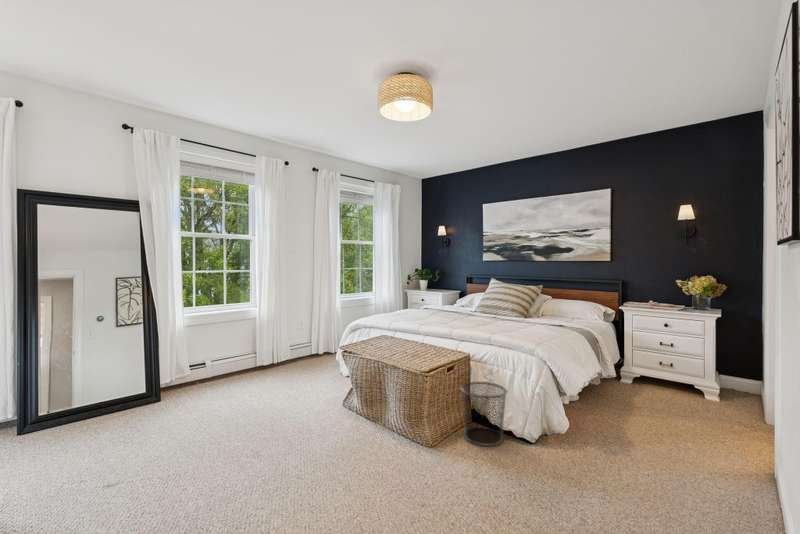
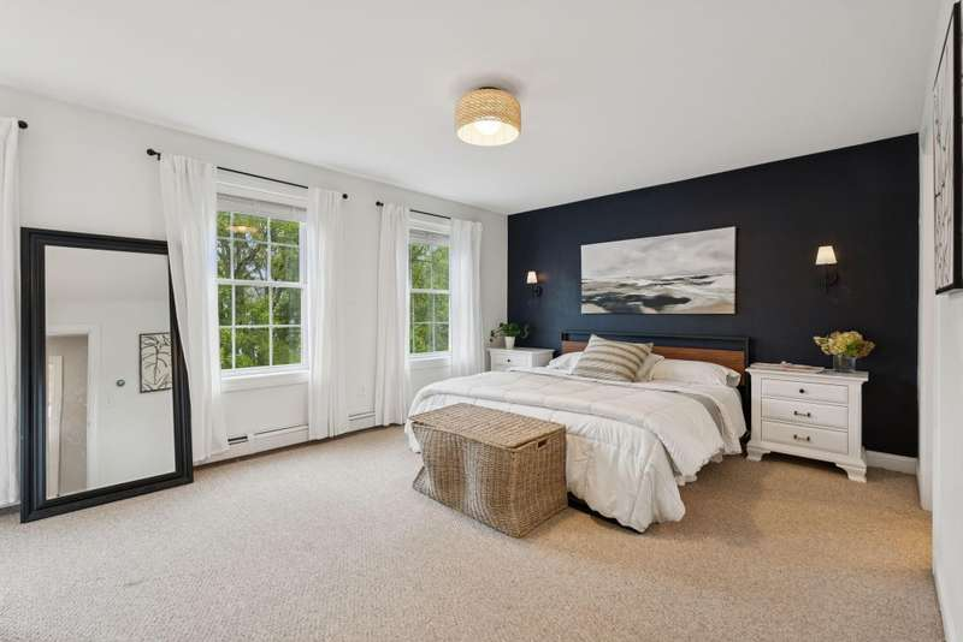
- waste bin [460,381,508,447]
